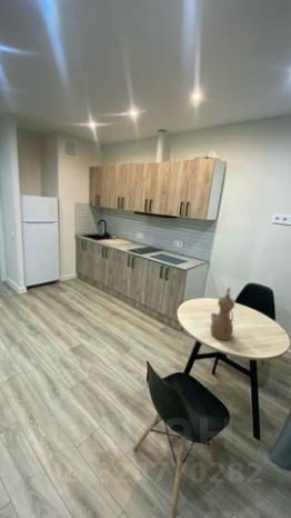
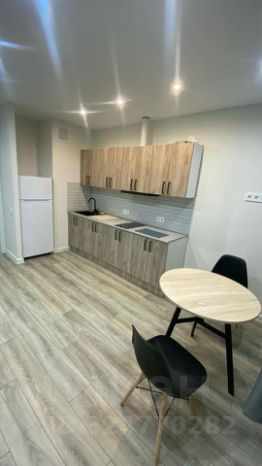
- teapot [210,287,235,341]
